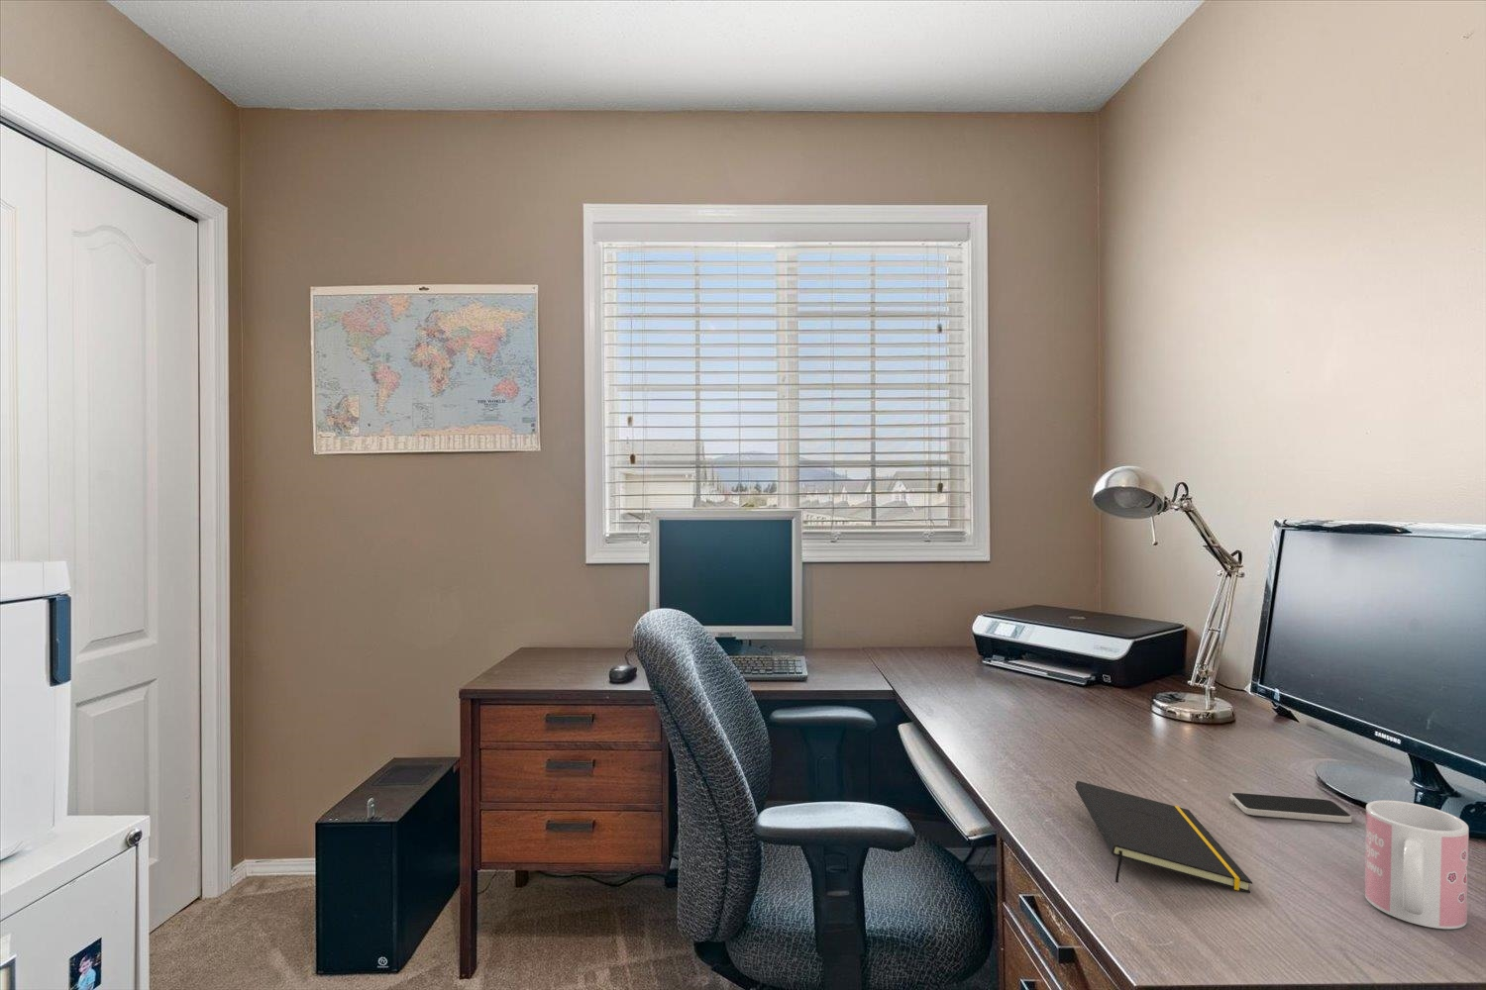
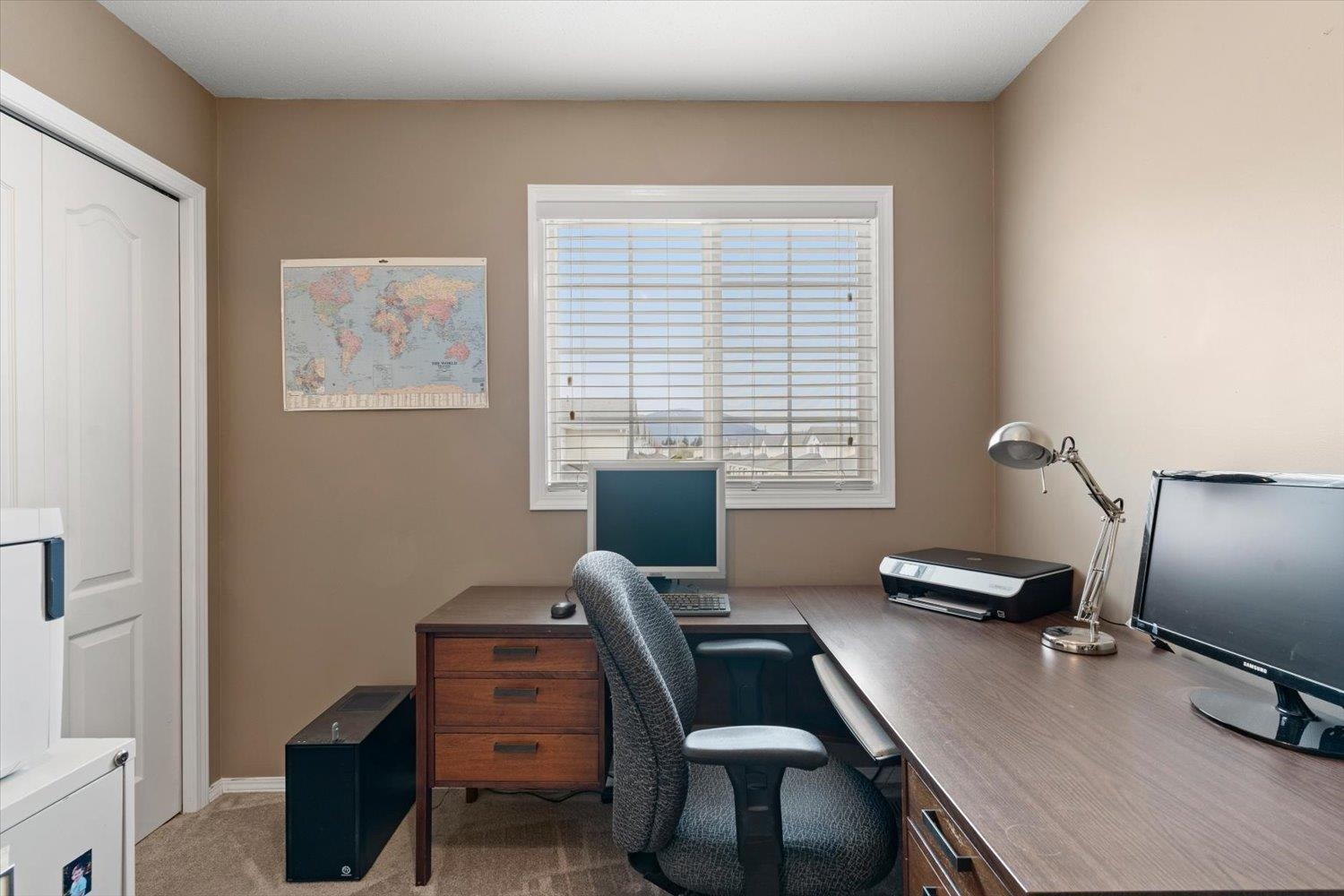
- notepad [1074,780,1253,894]
- smartphone [1228,792,1353,823]
- mug [1364,799,1471,929]
